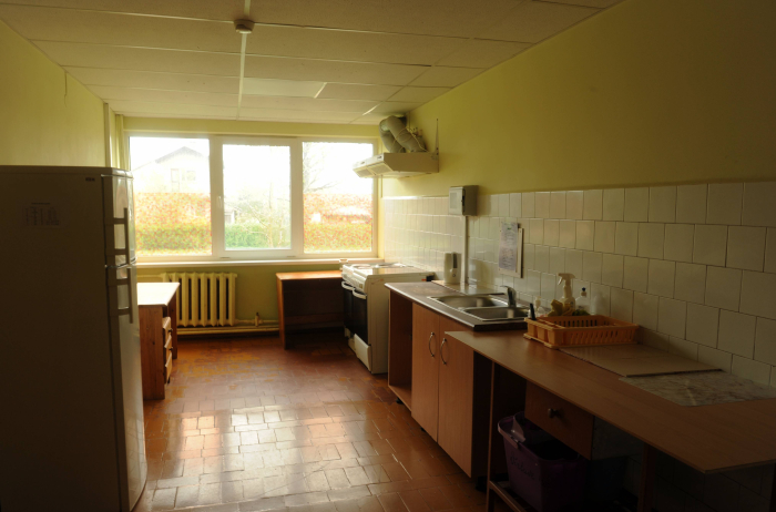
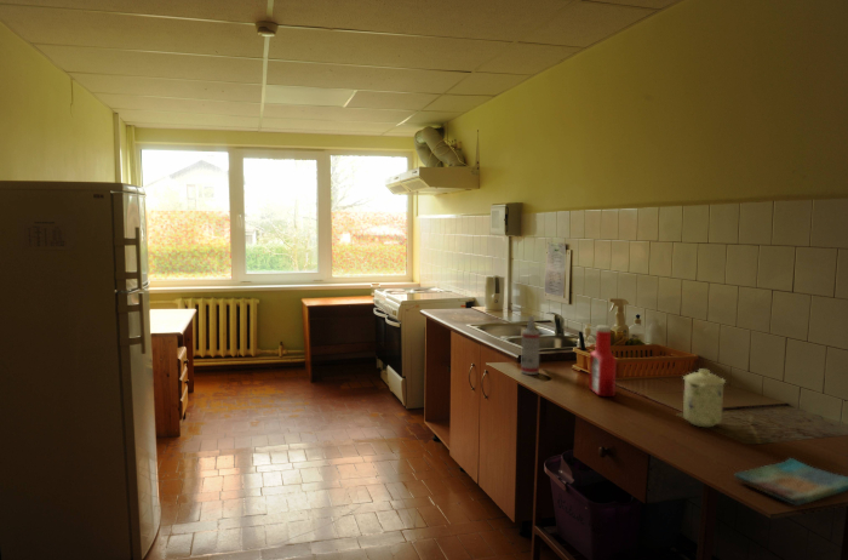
+ spray bottle [520,315,542,376]
+ dish towel [733,457,848,507]
+ mug [682,368,727,428]
+ soap bottle [588,325,618,398]
